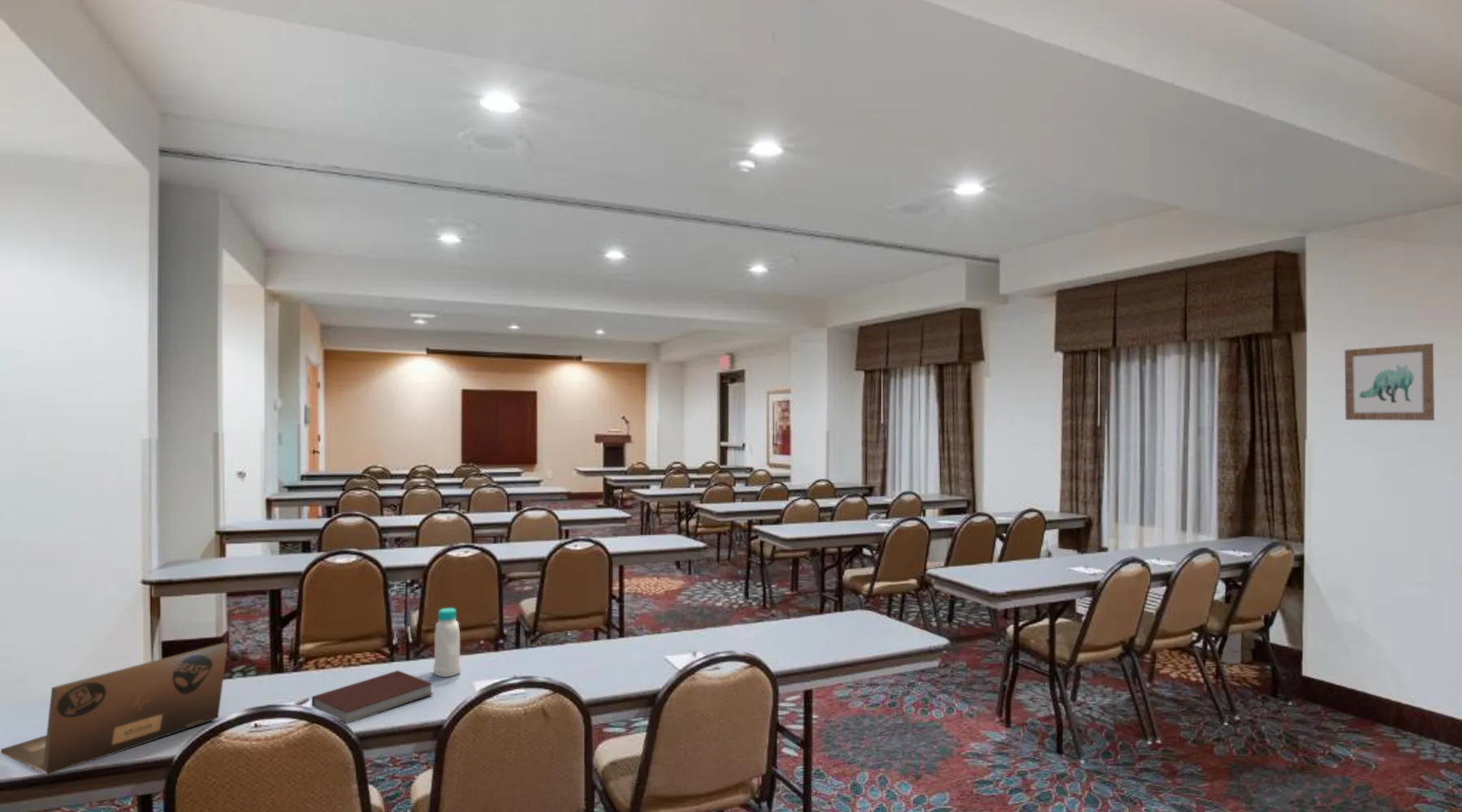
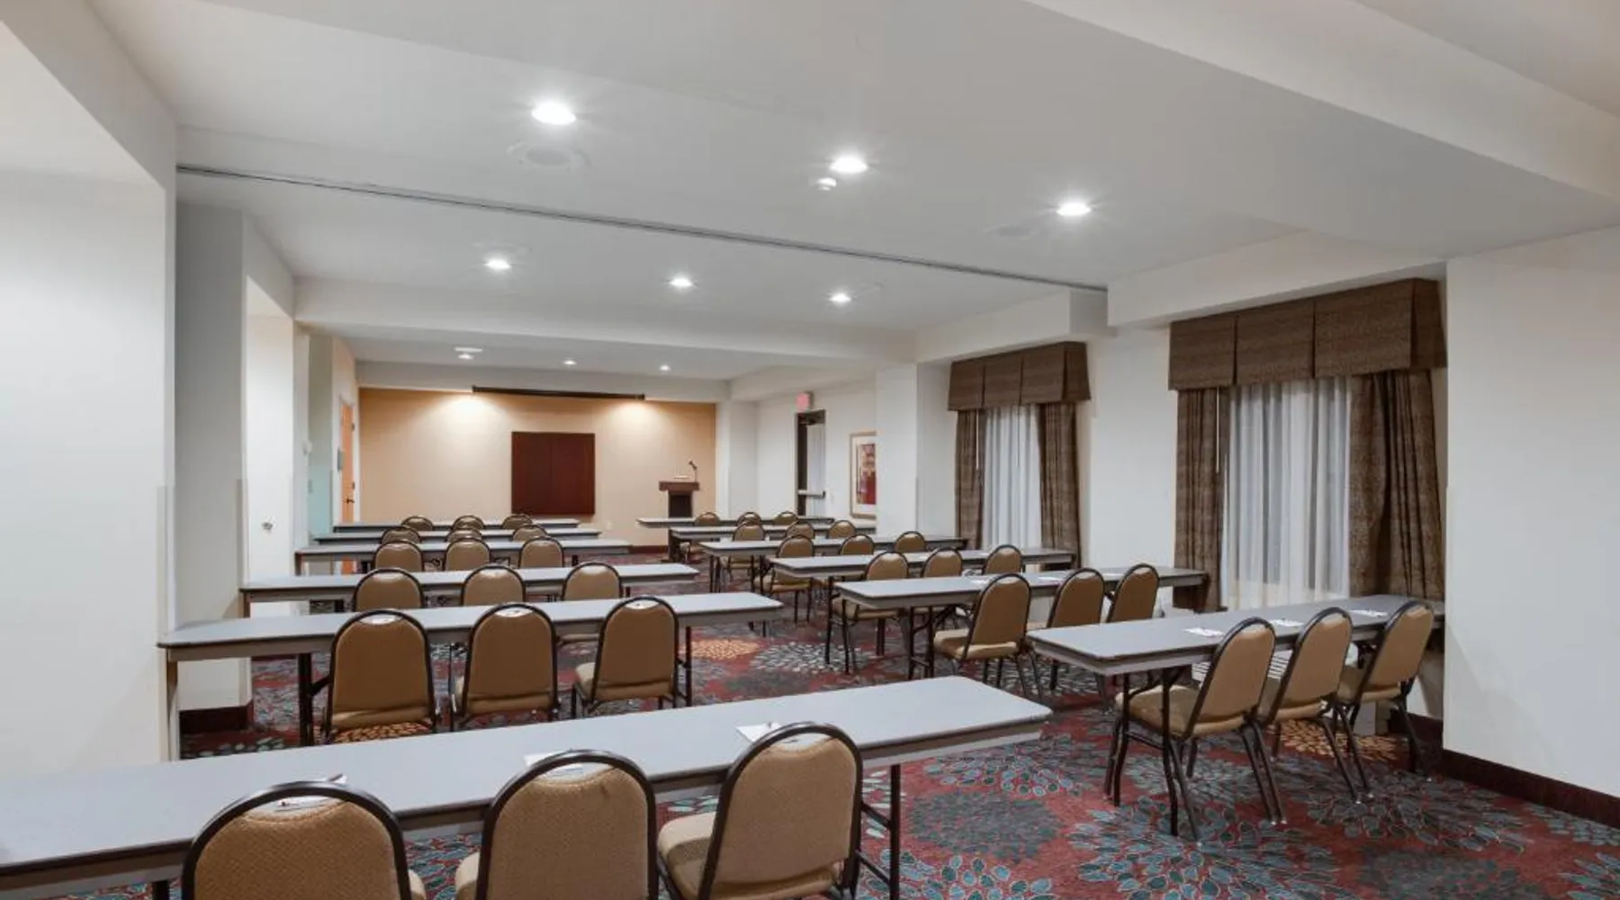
- bottle [433,607,461,678]
- laptop [0,642,229,776]
- wall art [1344,343,1435,421]
- notebook [311,670,435,723]
